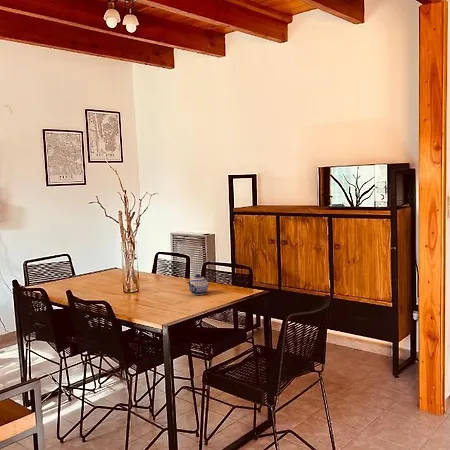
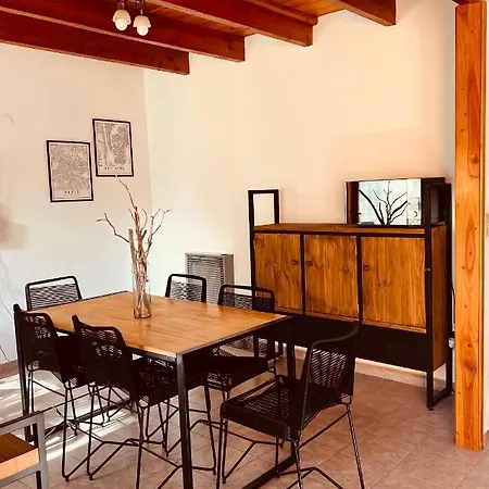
- teapot [187,273,210,296]
